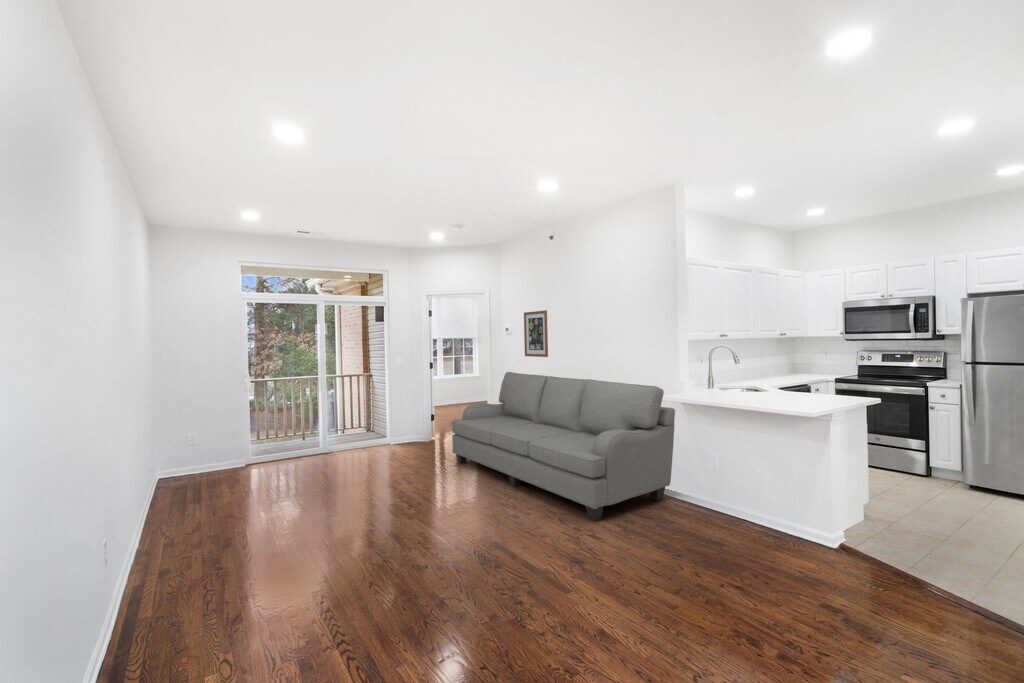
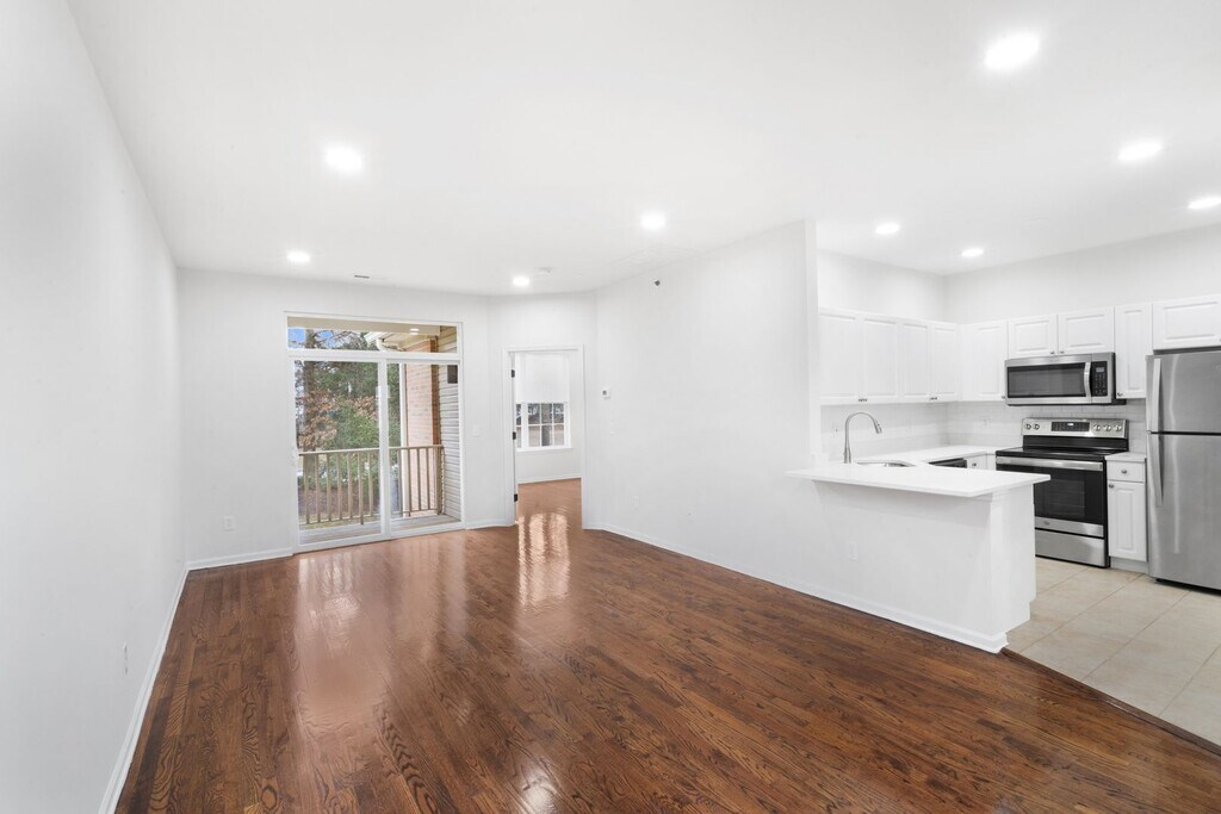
- sofa [451,371,676,522]
- wall art [523,309,549,358]
